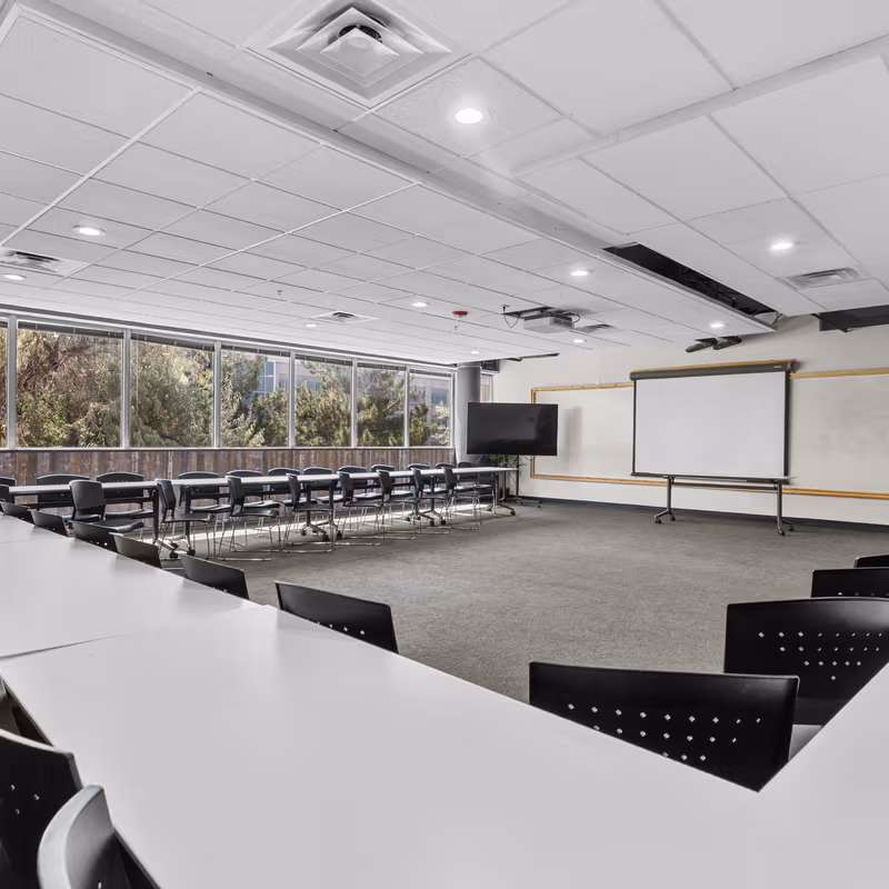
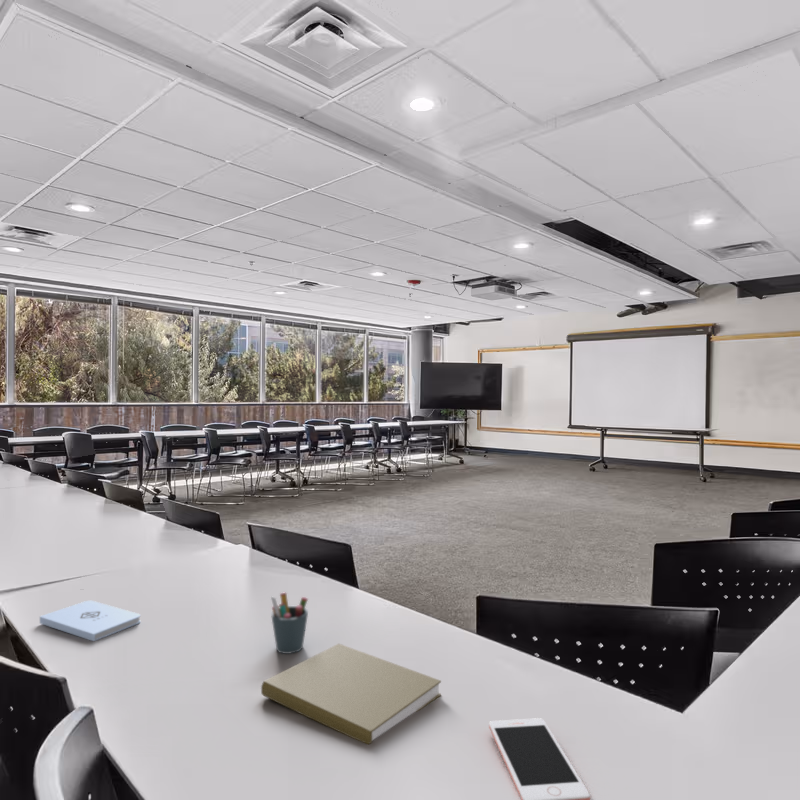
+ book [260,643,442,745]
+ notepad [39,600,141,642]
+ cell phone [488,717,591,800]
+ pen holder [270,591,309,655]
